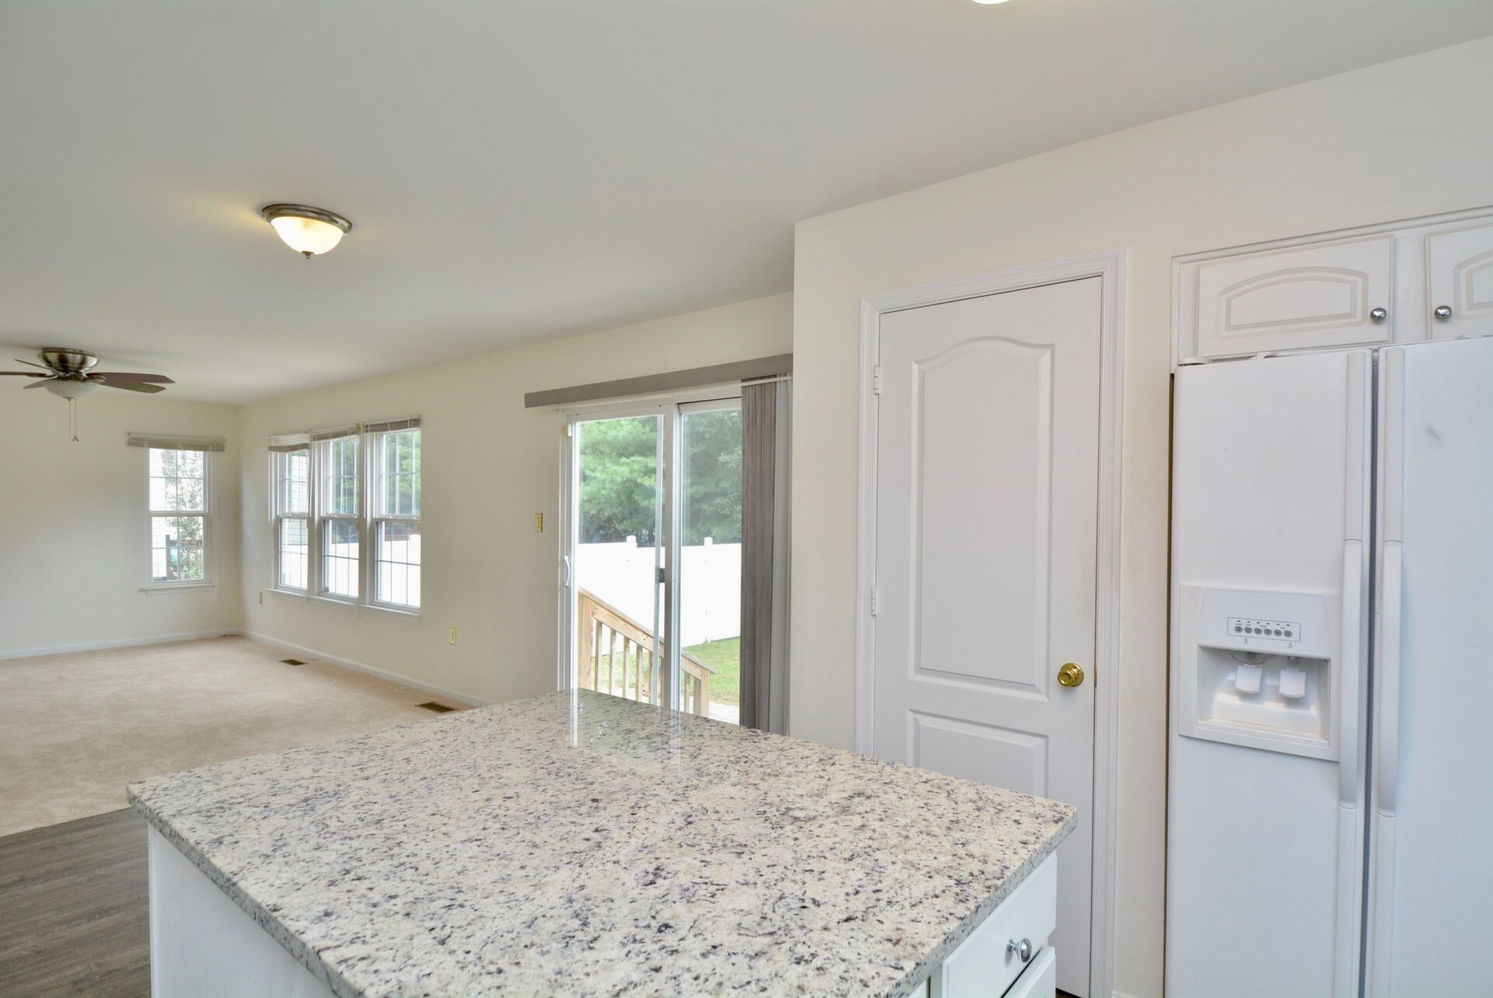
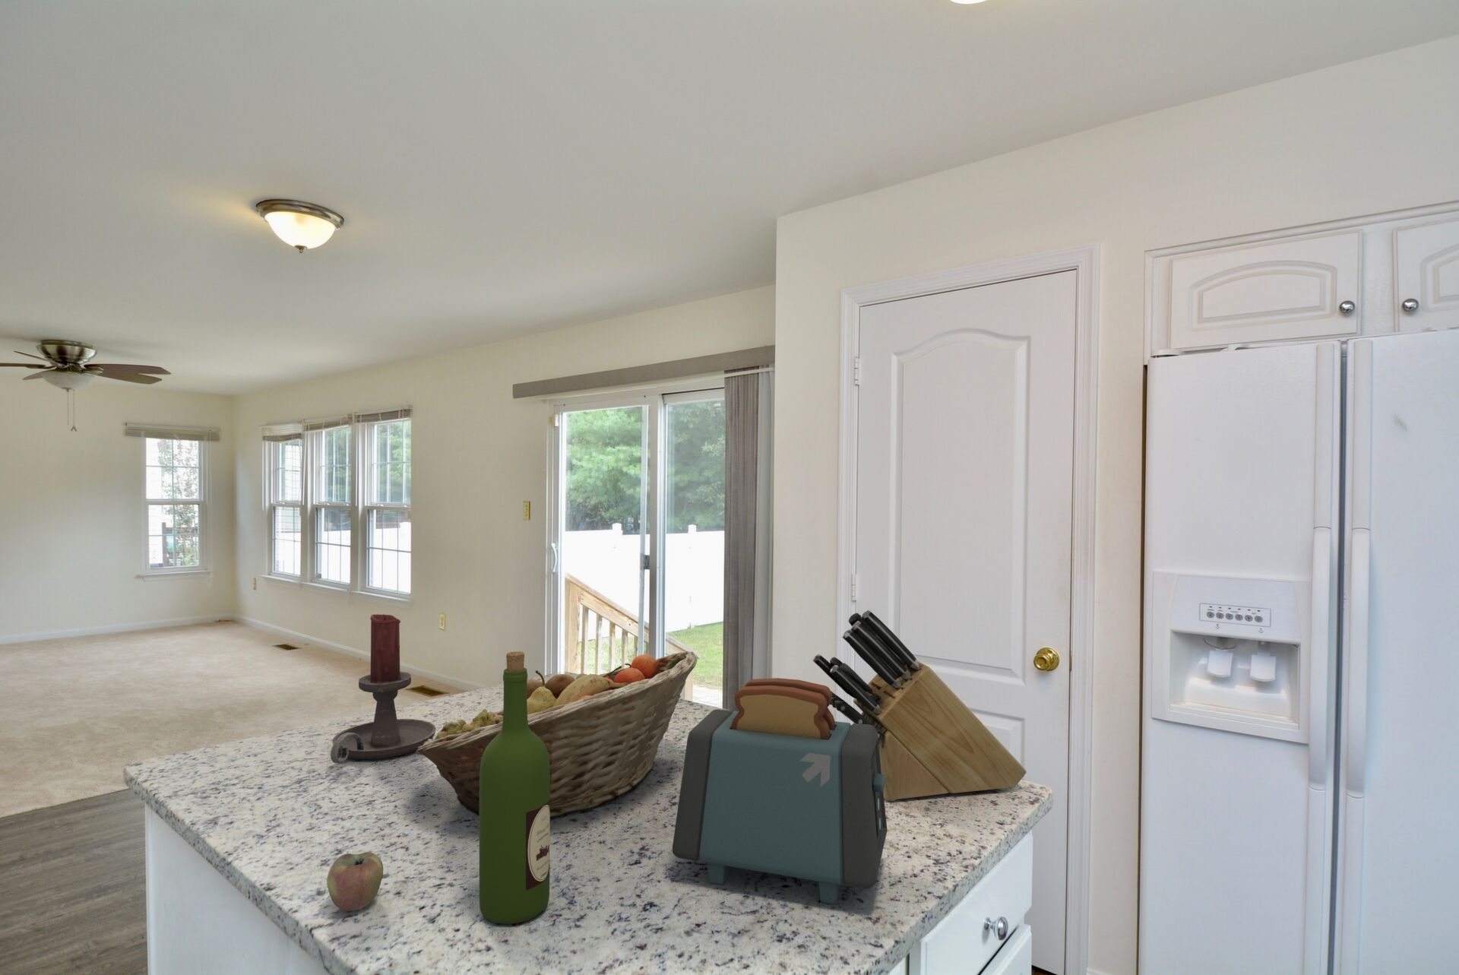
+ apple [326,851,384,912]
+ wine bottle [479,651,551,925]
+ fruit basket [415,651,698,819]
+ knife block [813,609,1027,802]
+ candle holder [330,614,436,764]
+ toaster [671,677,888,905]
